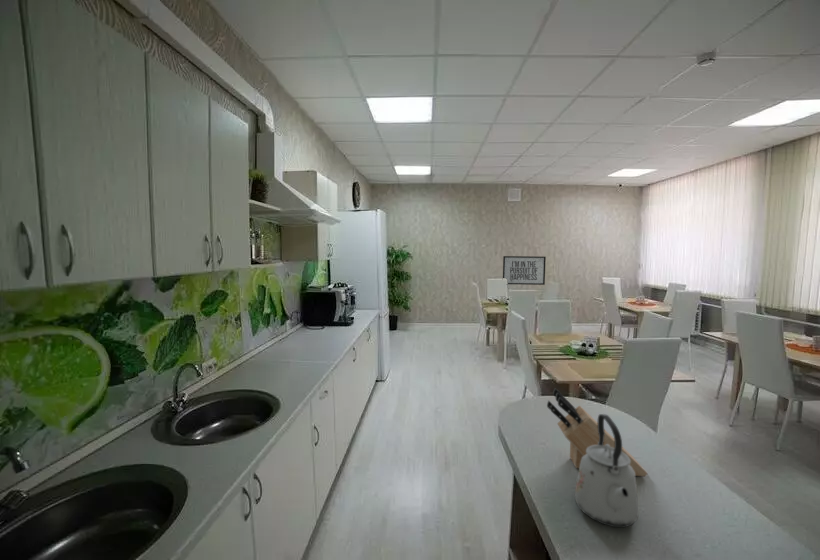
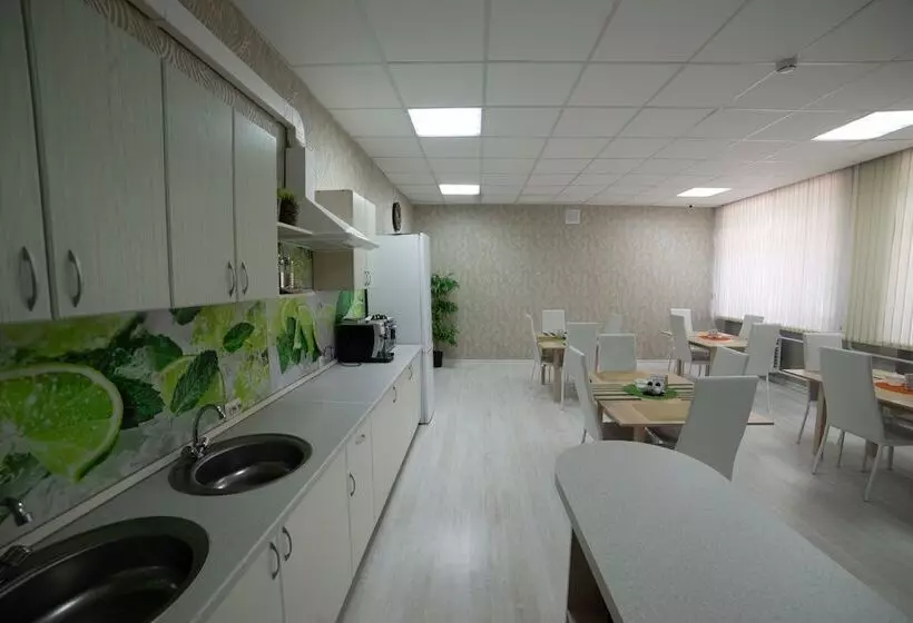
- kettle [574,413,639,528]
- knife block [546,387,649,477]
- mirror [502,255,547,286]
